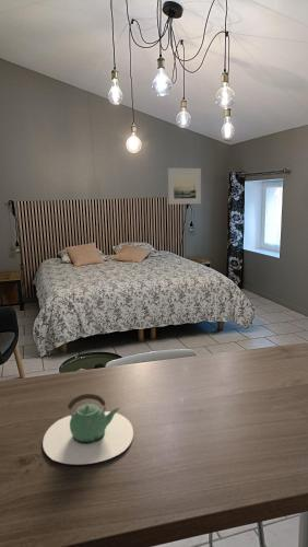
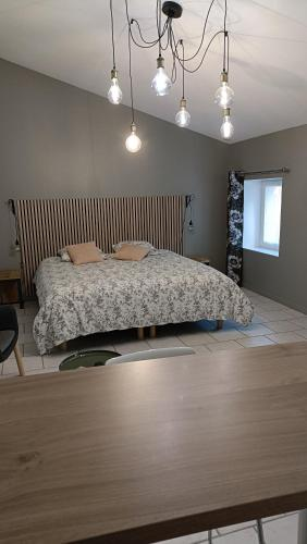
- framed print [167,167,202,206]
- teapot [42,393,134,466]
